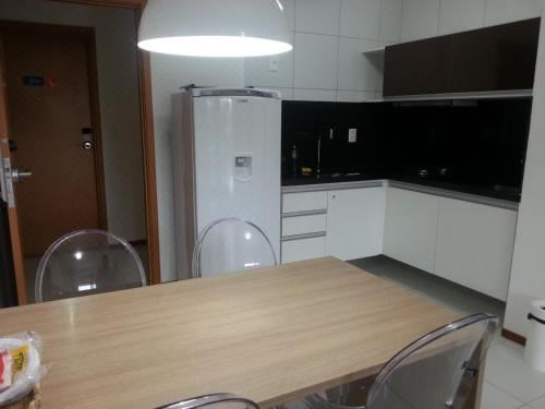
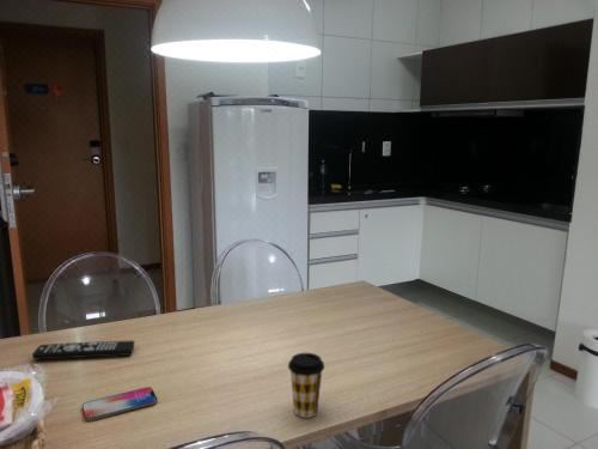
+ remote control [31,339,135,360]
+ coffee cup [287,352,325,419]
+ smartphone [81,386,158,421]
